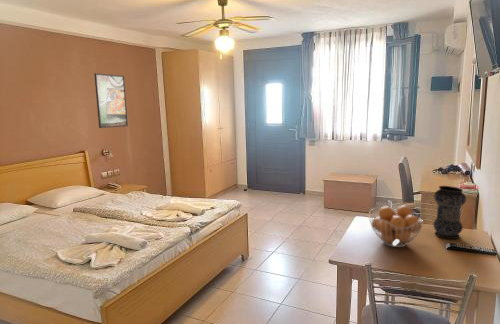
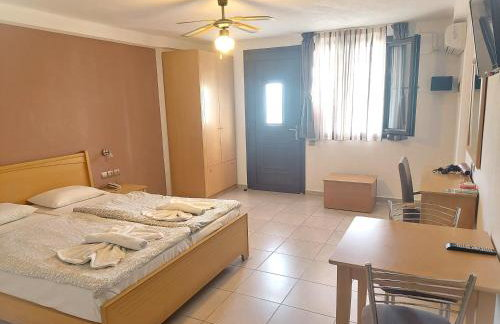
- fruit basket [368,204,425,248]
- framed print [93,72,129,129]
- vase [432,185,467,240]
